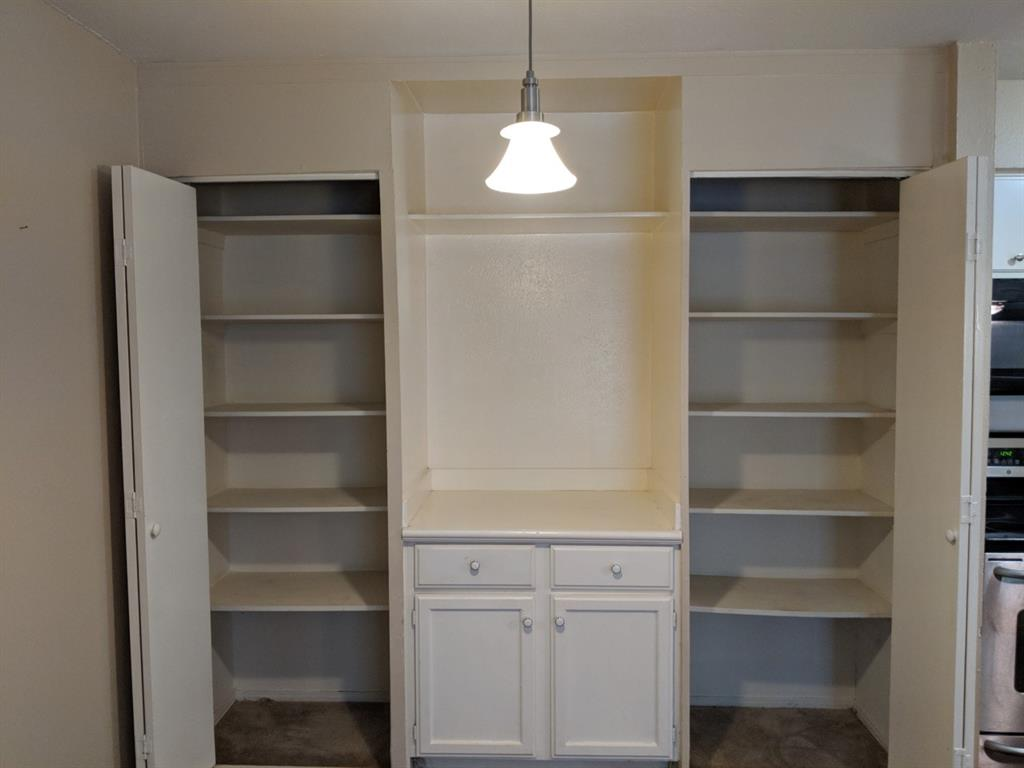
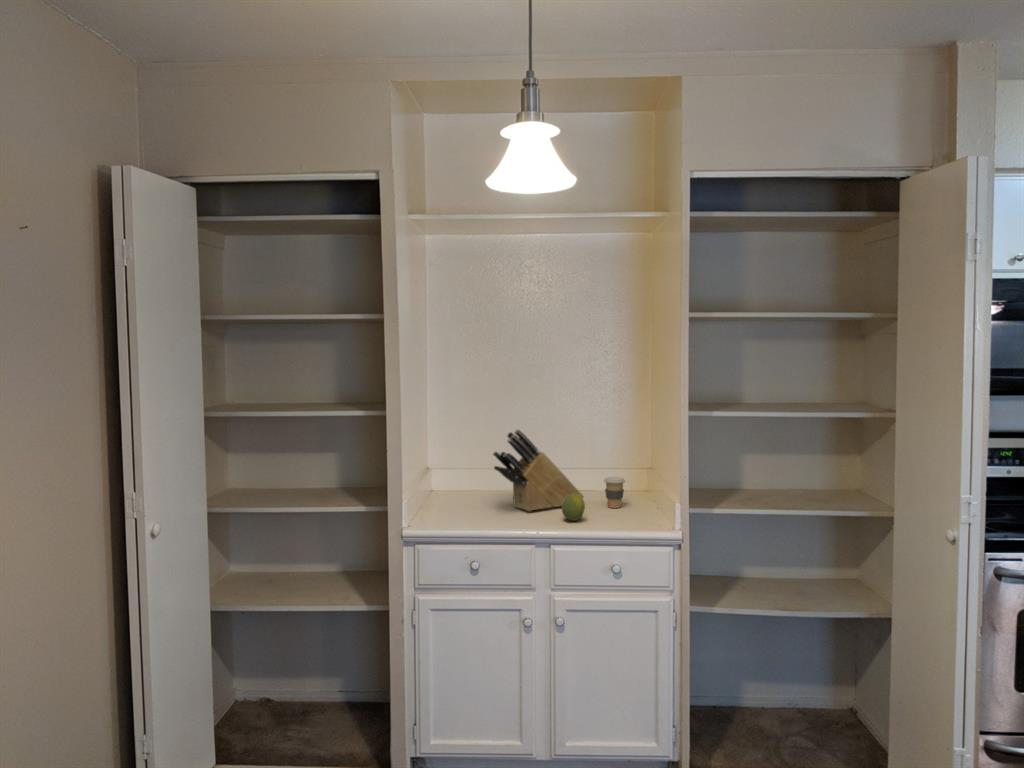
+ coffee cup [603,476,626,509]
+ knife block [492,428,585,512]
+ fruit [561,494,586,522]
